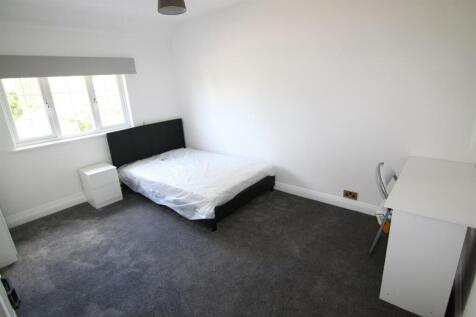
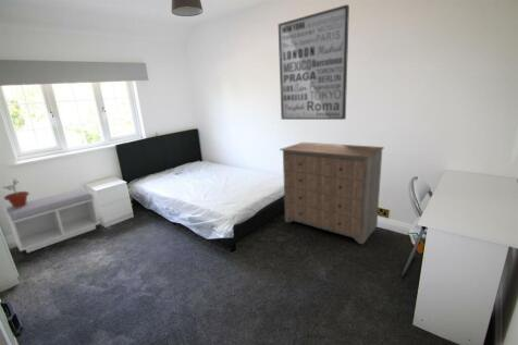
+ bench [2,187,101,254]
+ potted plant [2,177,30,208]
+ wall art [278,3,350,121]
+ dresser [279,141,385,245]
